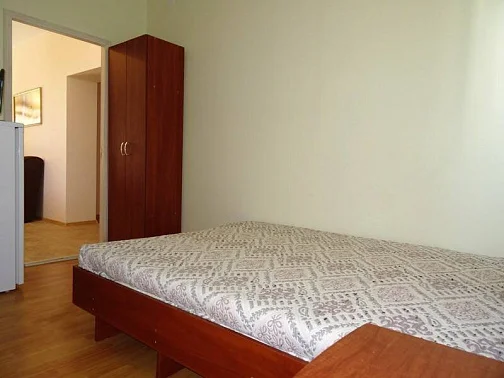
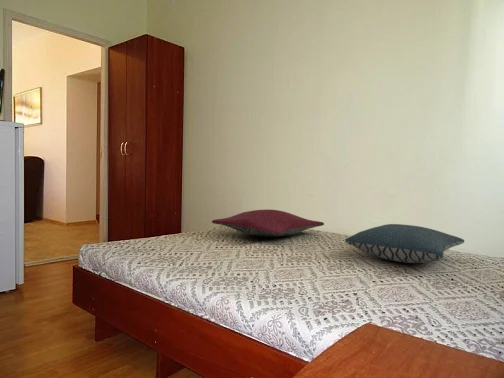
+ pillow [211,209,325,238]
+ pillow [344,223,465,264]
